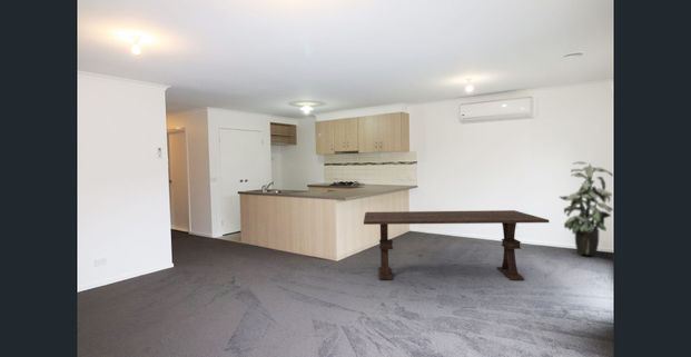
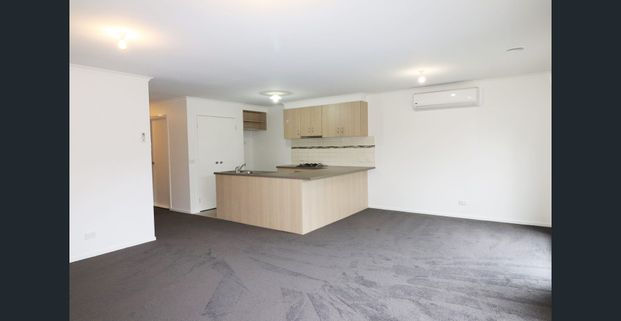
- dining table [363,209,550,281]
- indoor plant [557,160,614,257]
